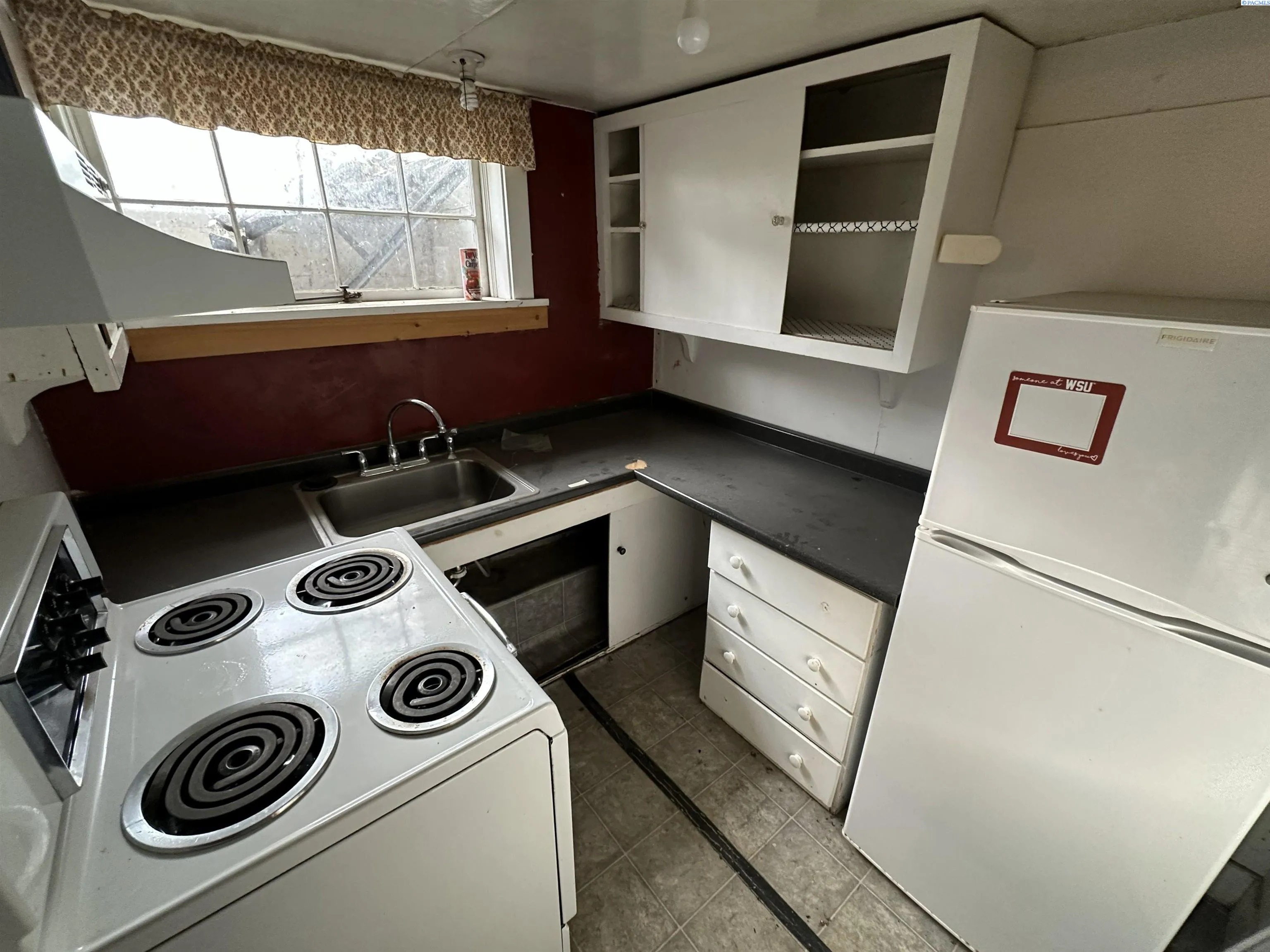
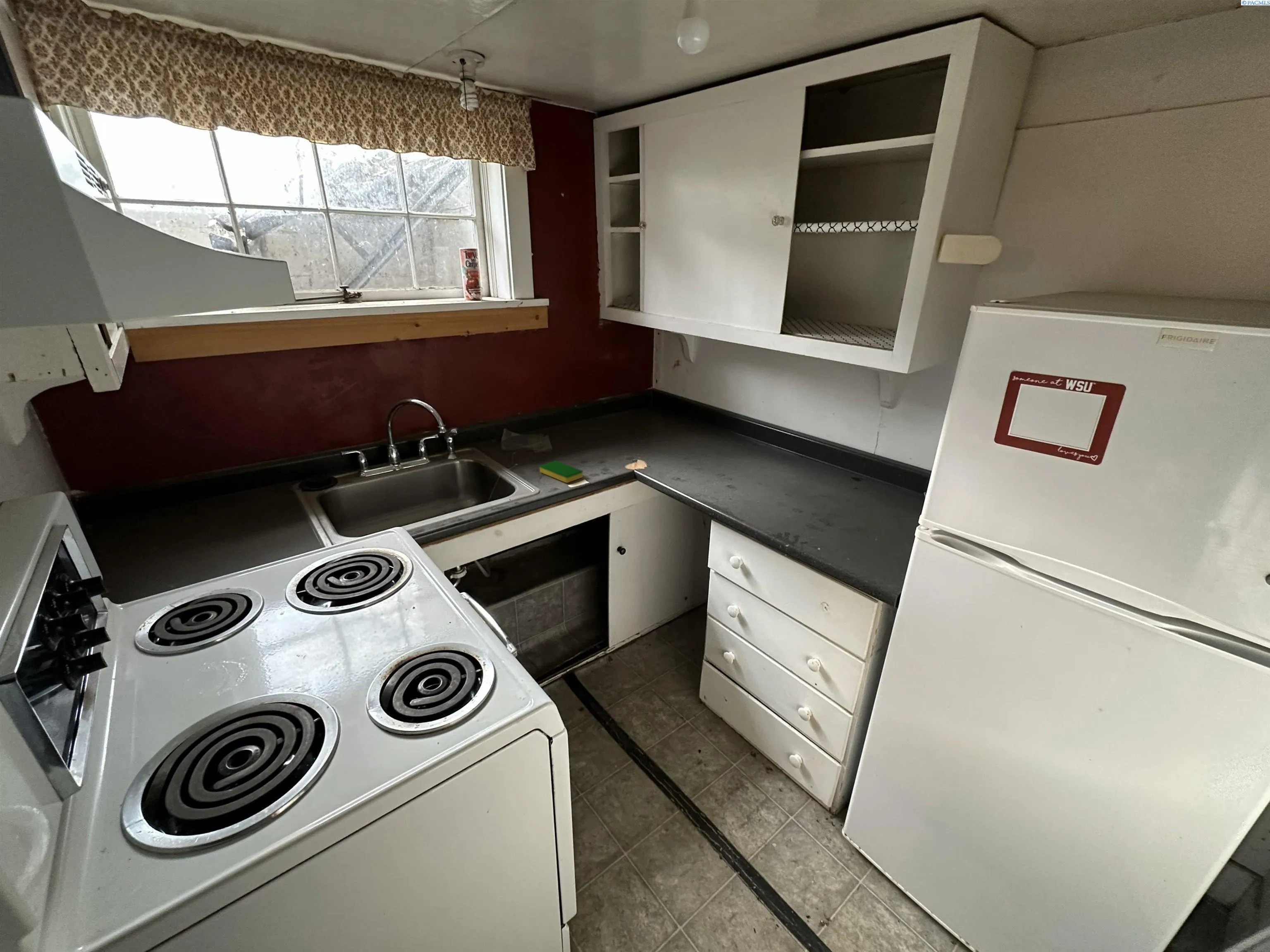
+ dish sponge [539,460,583,483]
